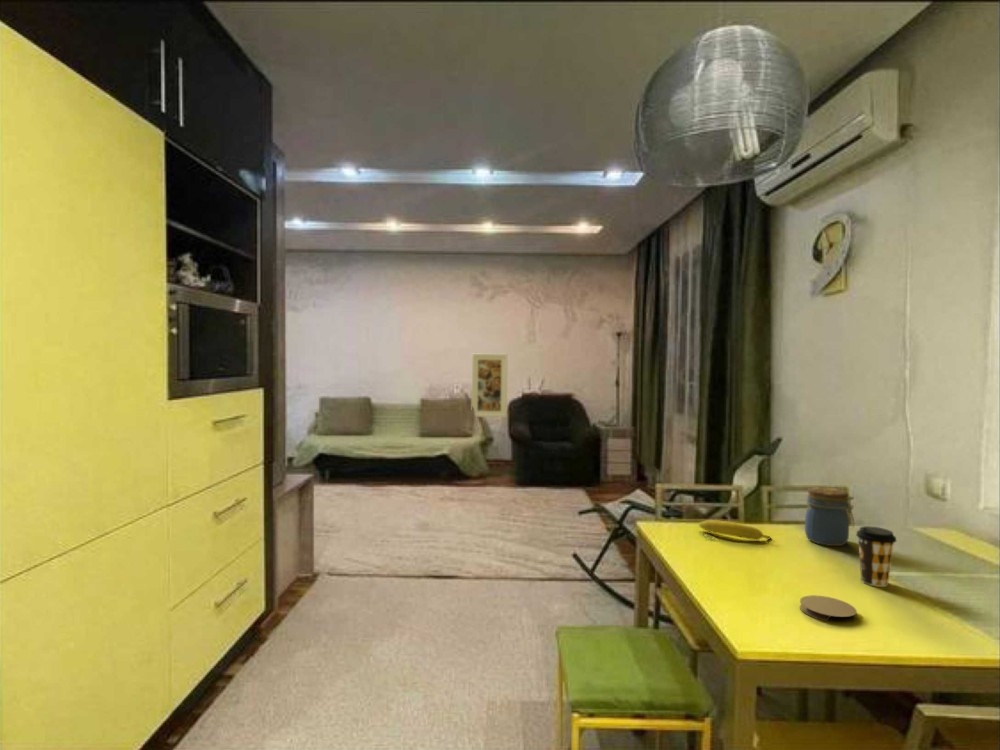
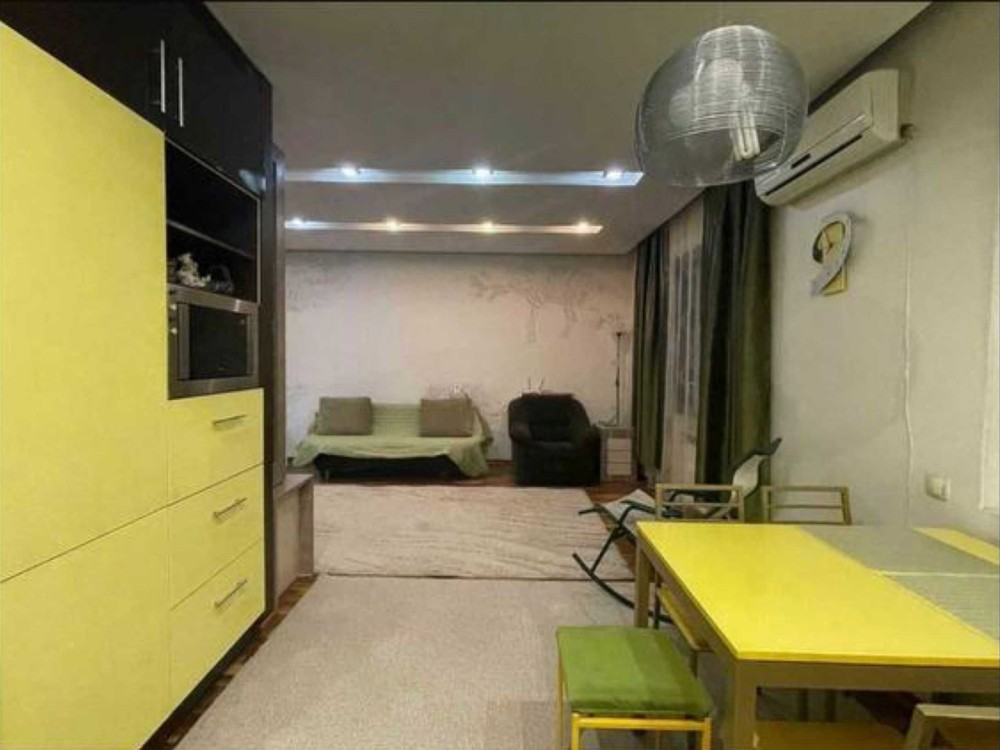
- fruit [698,519,772,541]
- jar [804,486,855,547]
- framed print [471,353,508,418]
- coaster [799,594,858,622]
- coffee cup [855,525,898,588]
